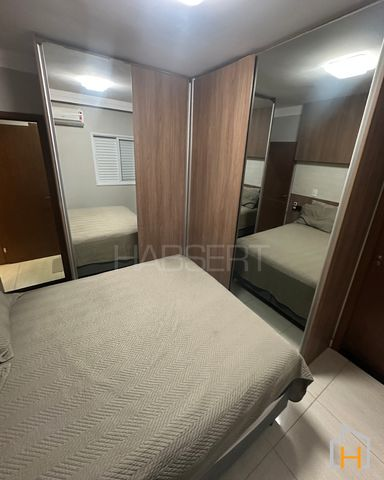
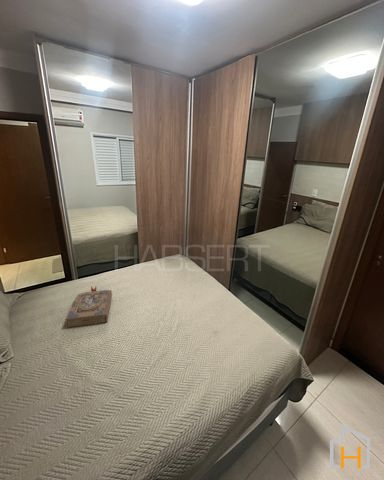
+ book [65,285,113,328]
